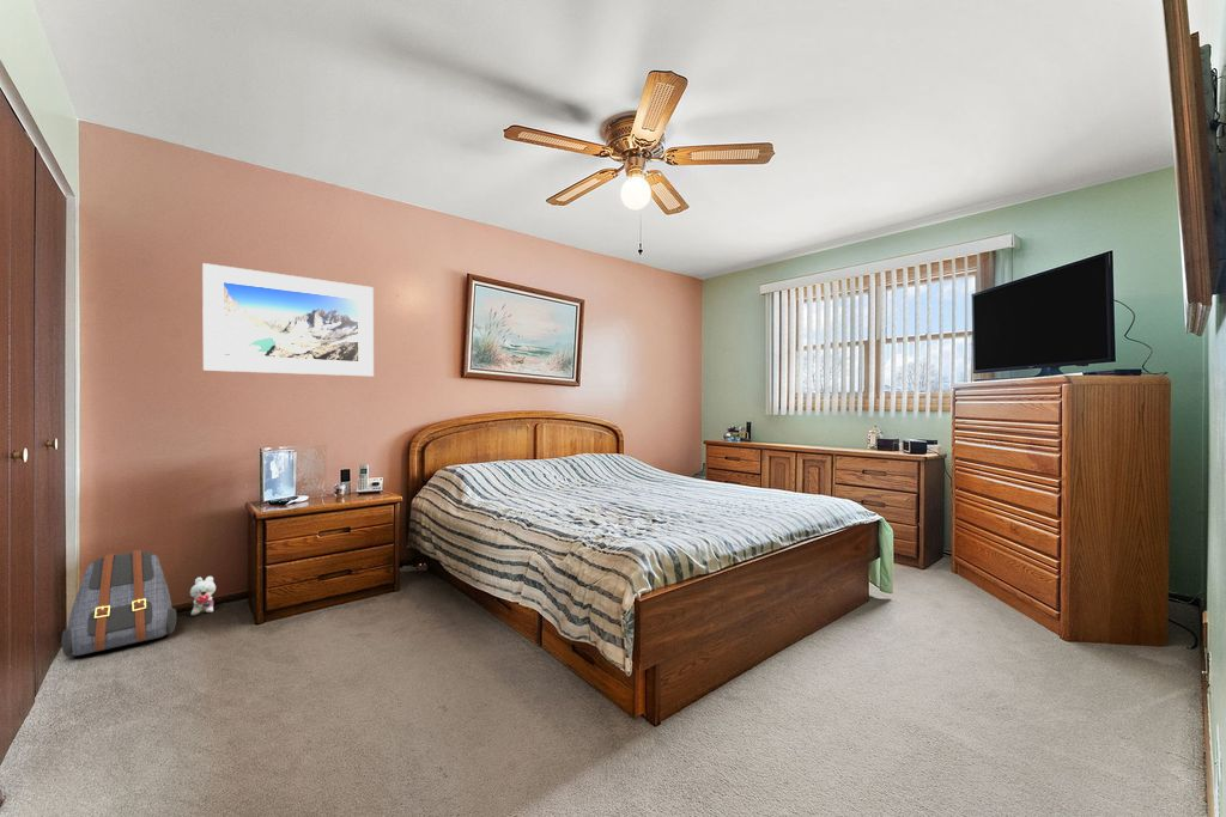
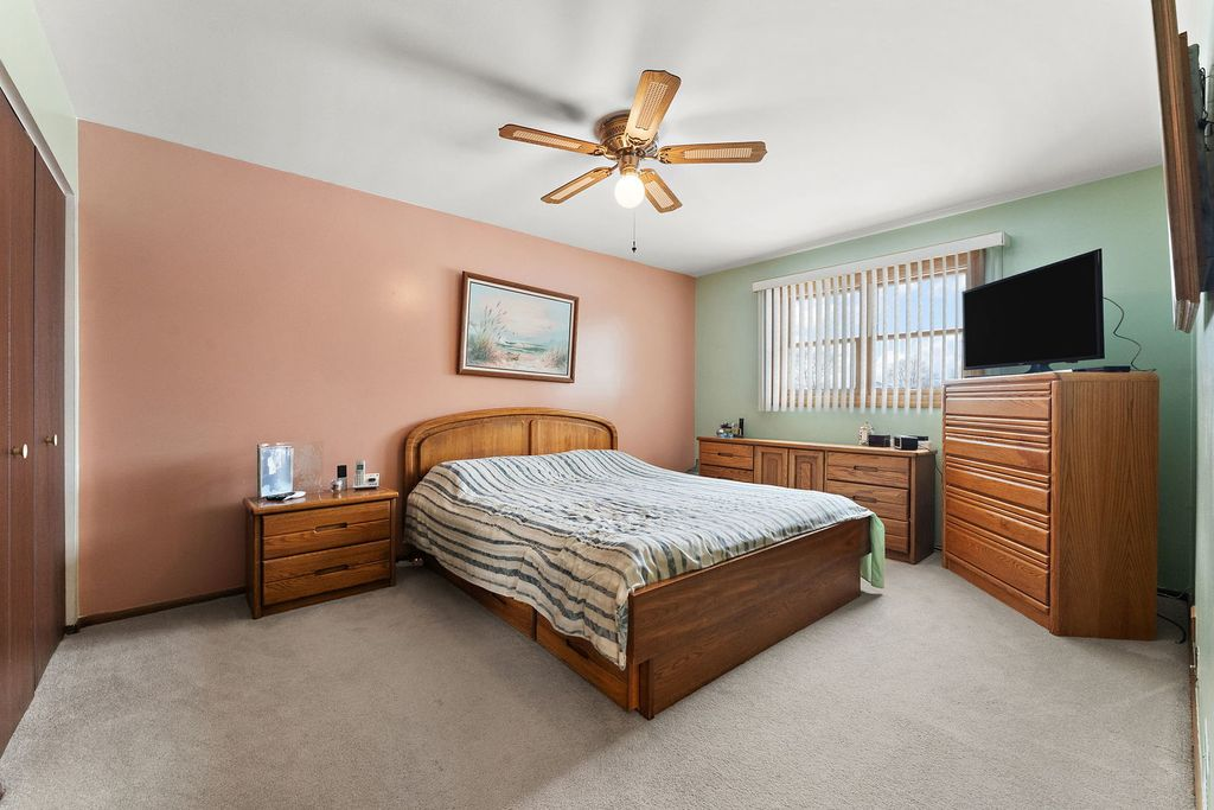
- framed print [201,262,375,377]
- backpack [61,549,177,658]
- plush toy [189,575,217,617]
